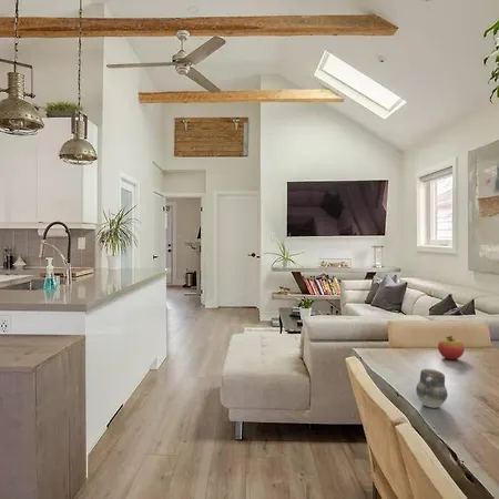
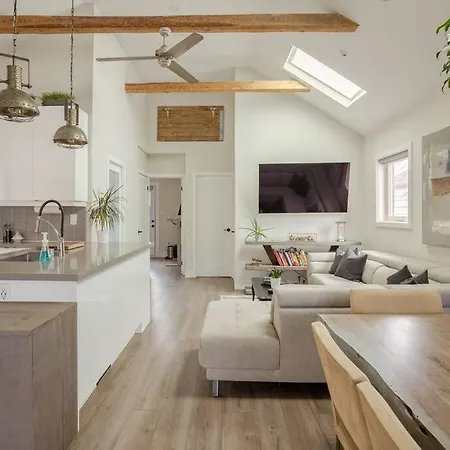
- fruit [437,335,466,360]
- cup [415,368,449,409]
